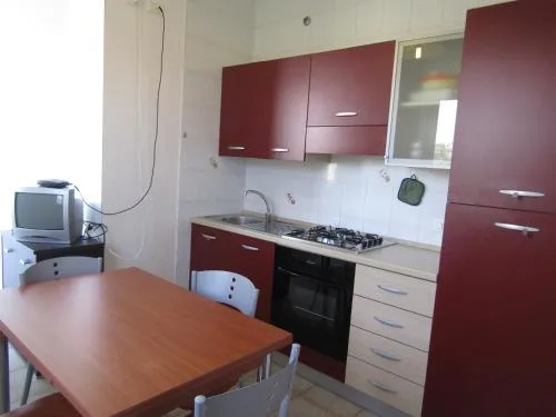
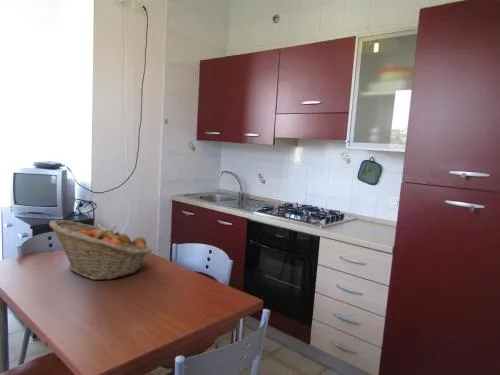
+ fruit basket [48,219,153,281]
